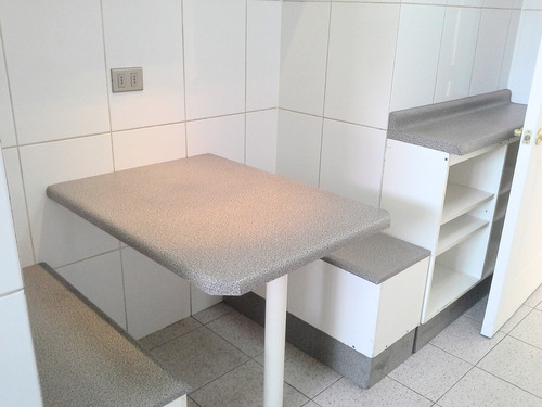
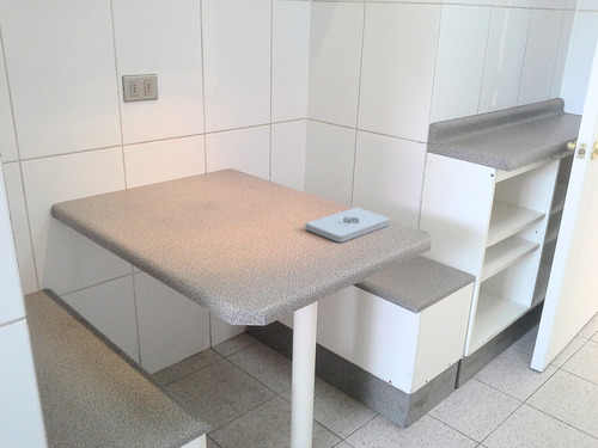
+ notepad [304,207,391,243]
